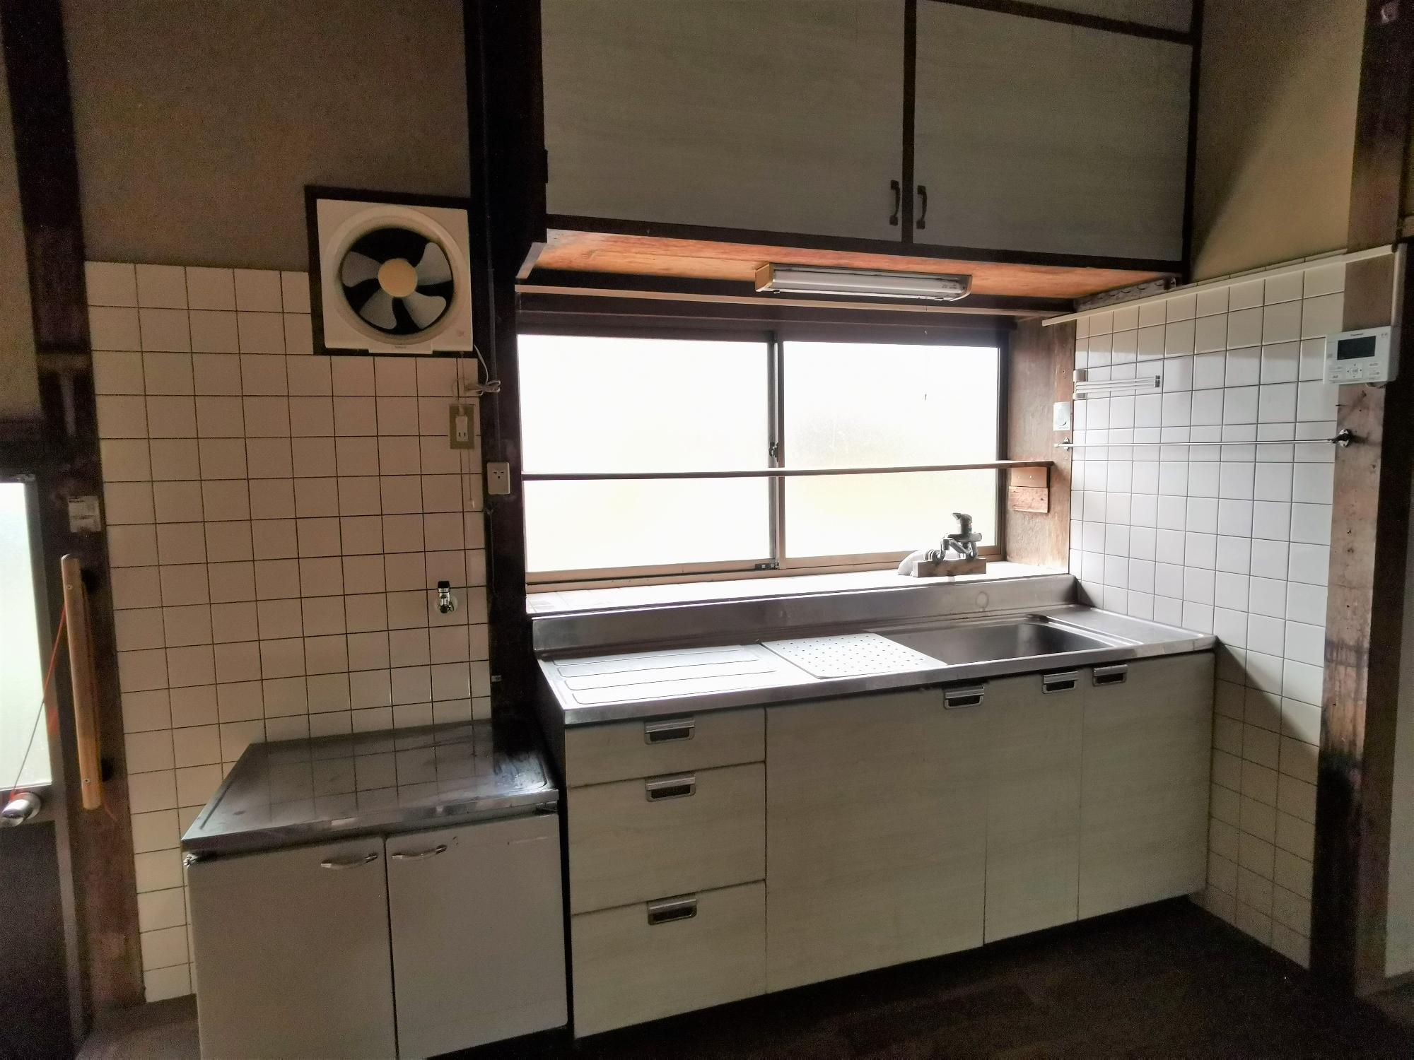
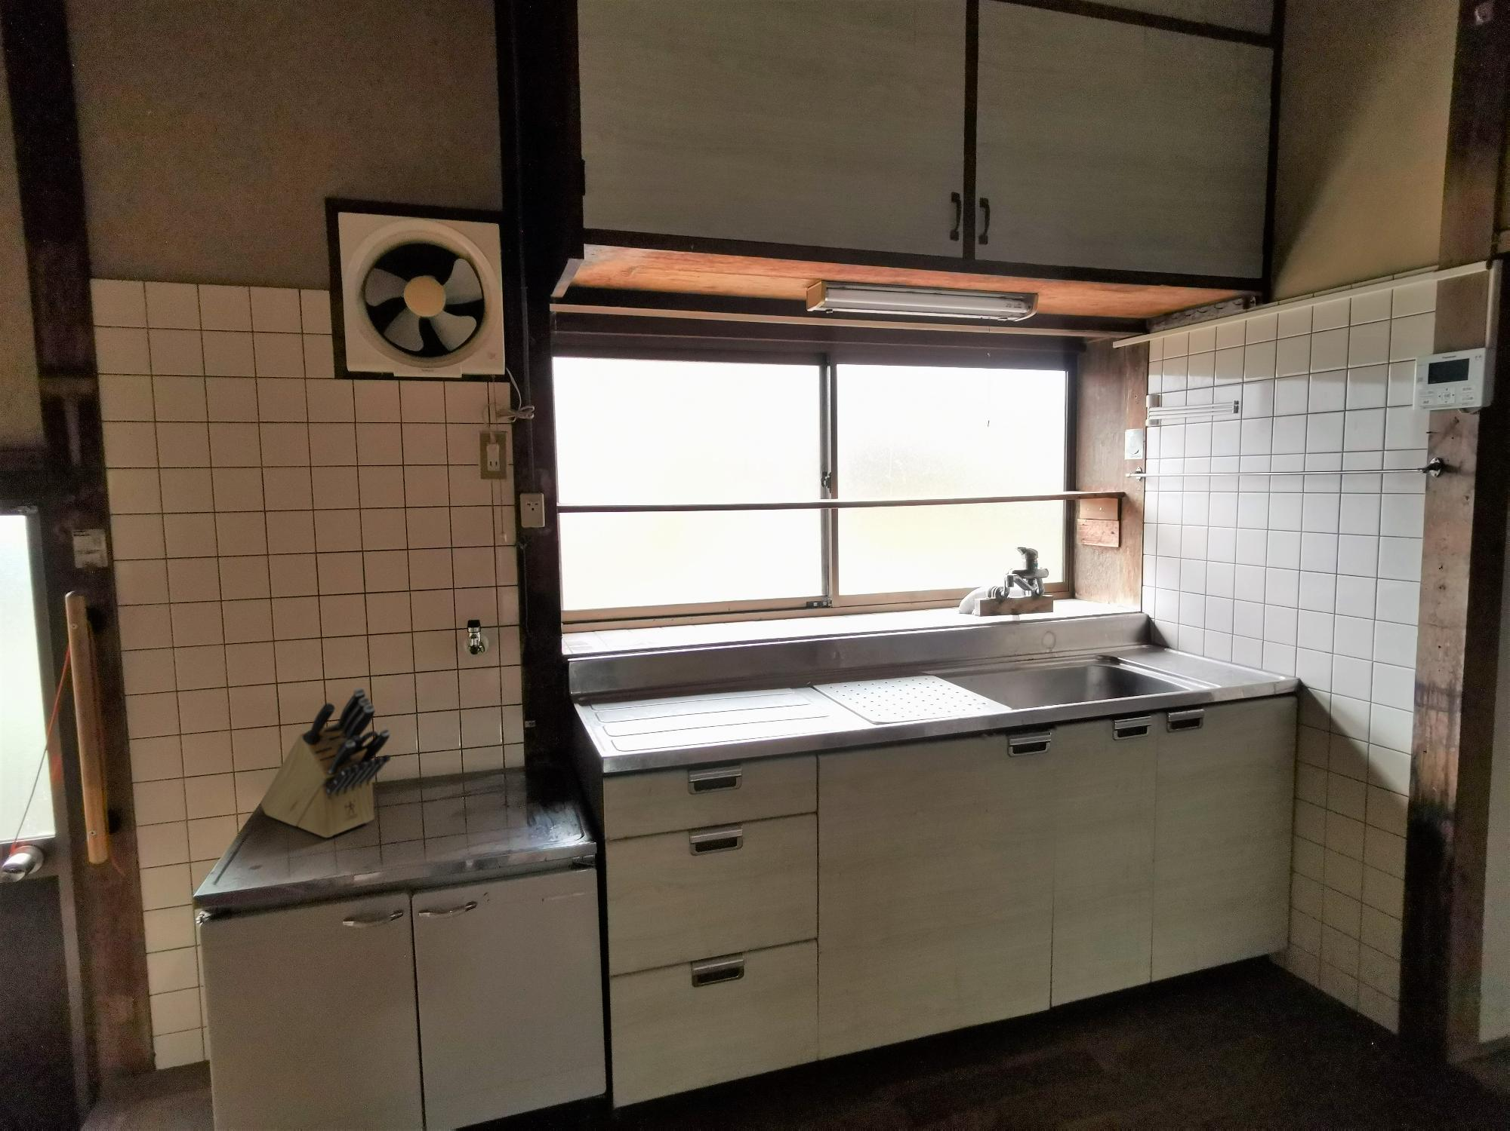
+ knife block [259,687,391,839]
